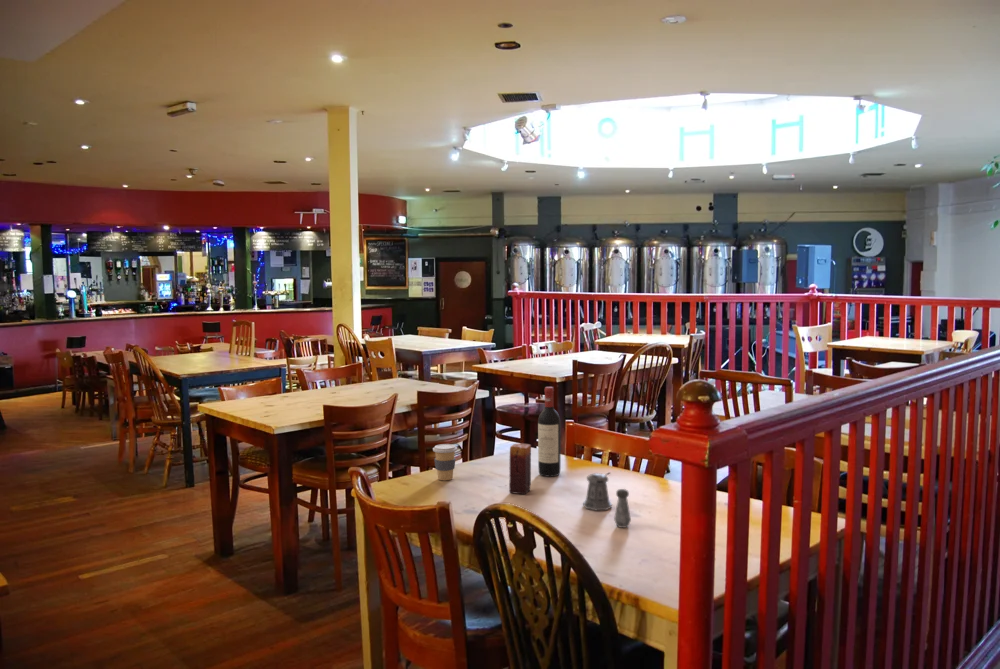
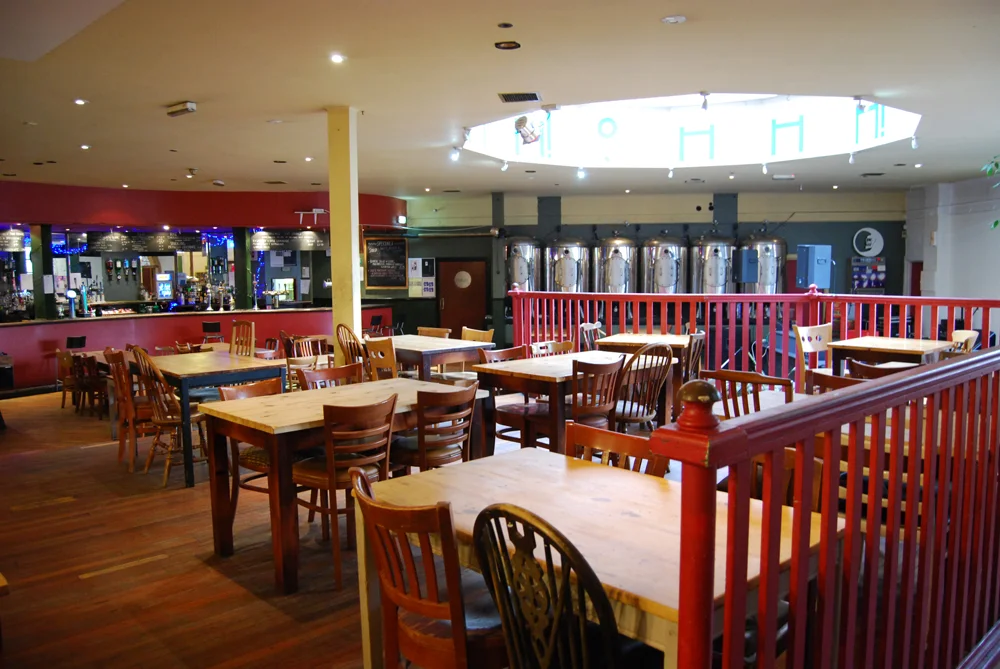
- pepper shaker [582,471,613,511]
- wine bottle [537,386,561,478]
- salt shaker [613,488,632,529]
- candle [508,442,532,495]
- coffee cup [432,443,458,481]
